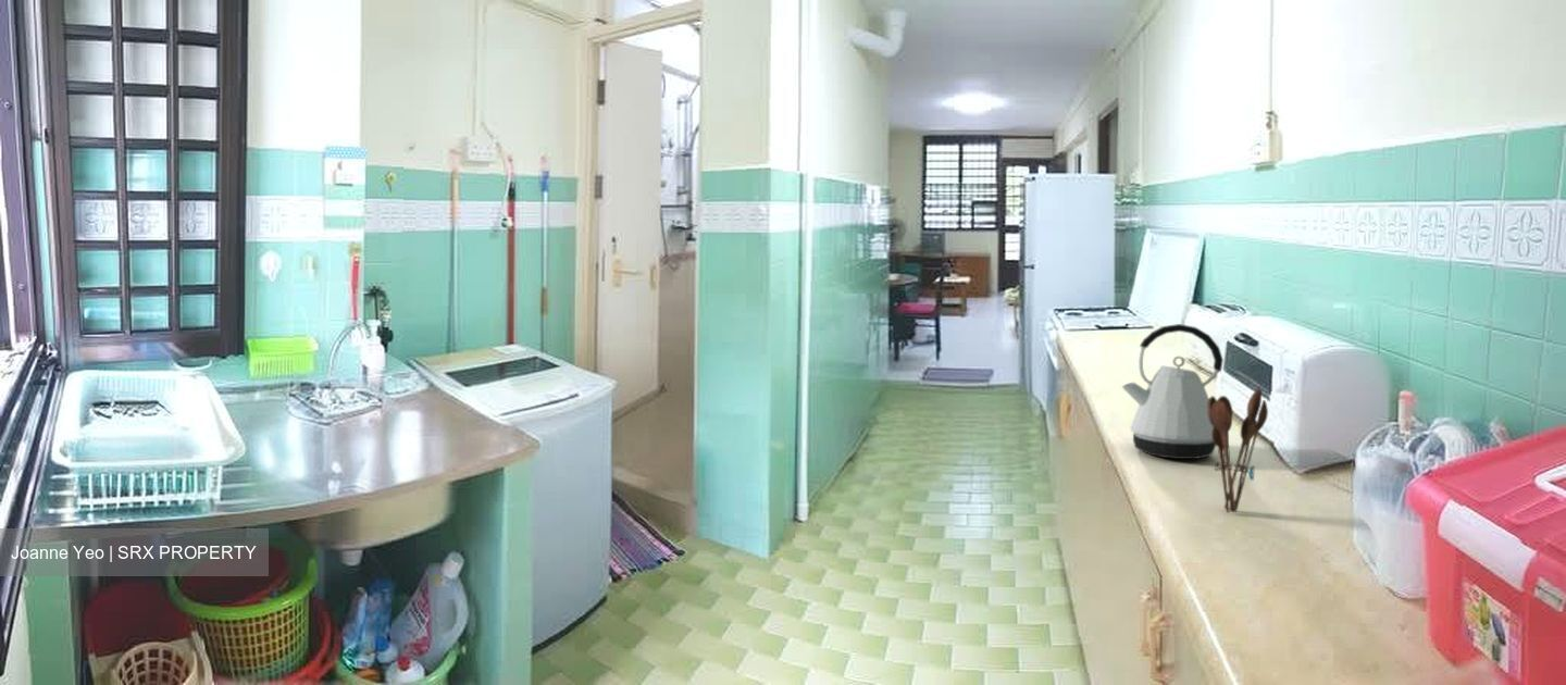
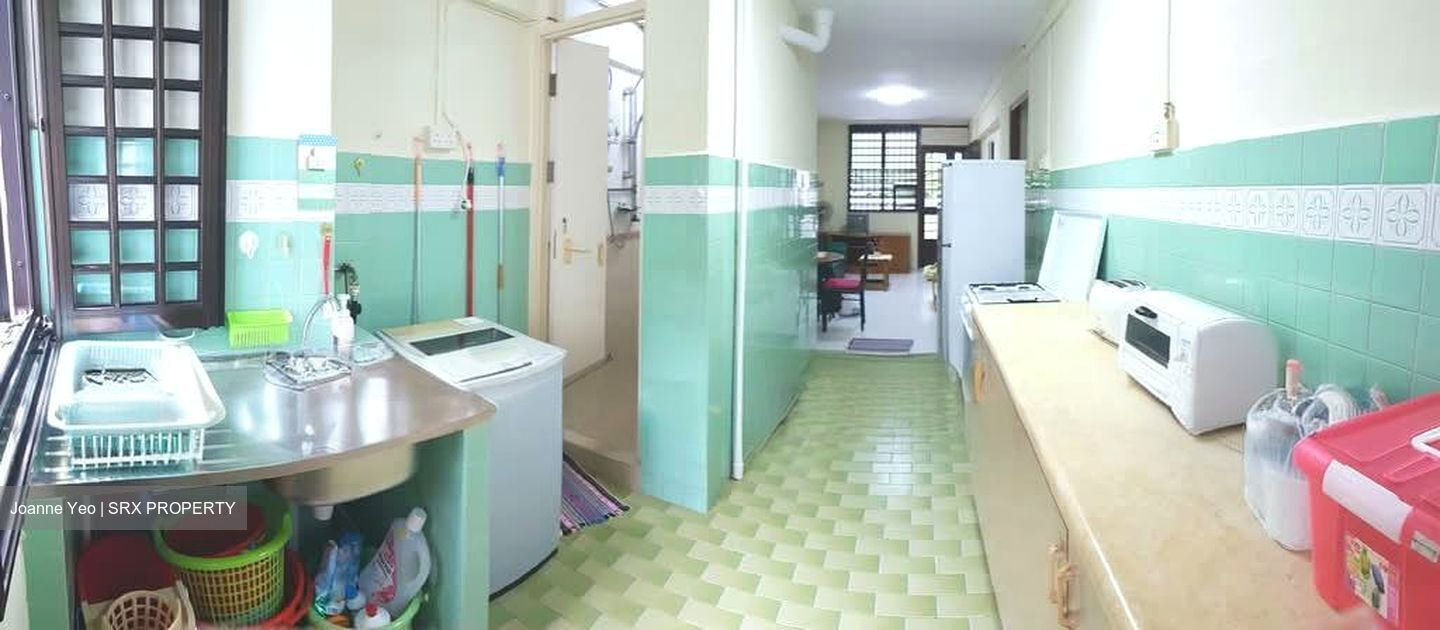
- kettle [1121,323,1225,460]
- utensil holder [1207,387,1269,513]
